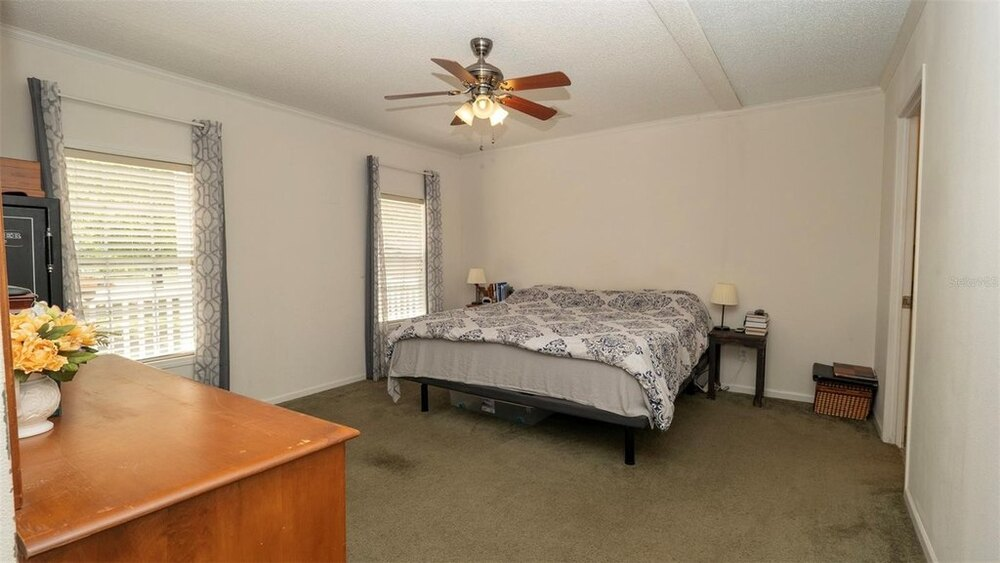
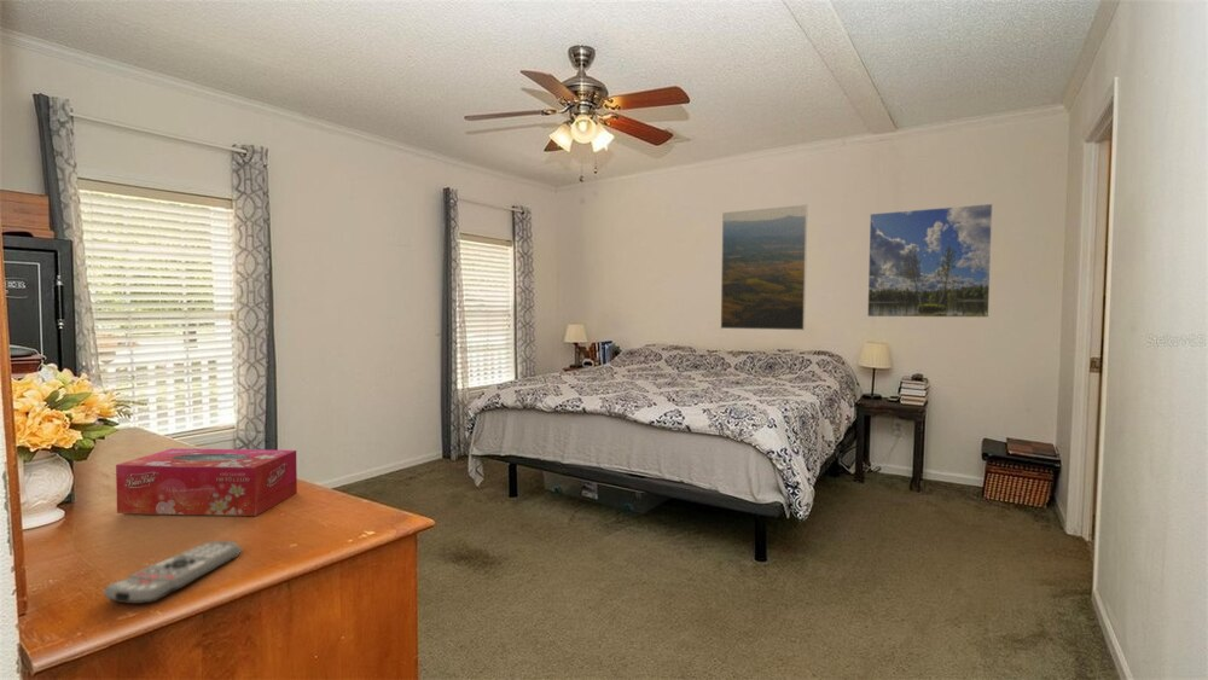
+ tissue box [115,447,298,517]
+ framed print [866,203,994,319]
+ remote control [103,540,243,605]
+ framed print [720,203,808,332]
